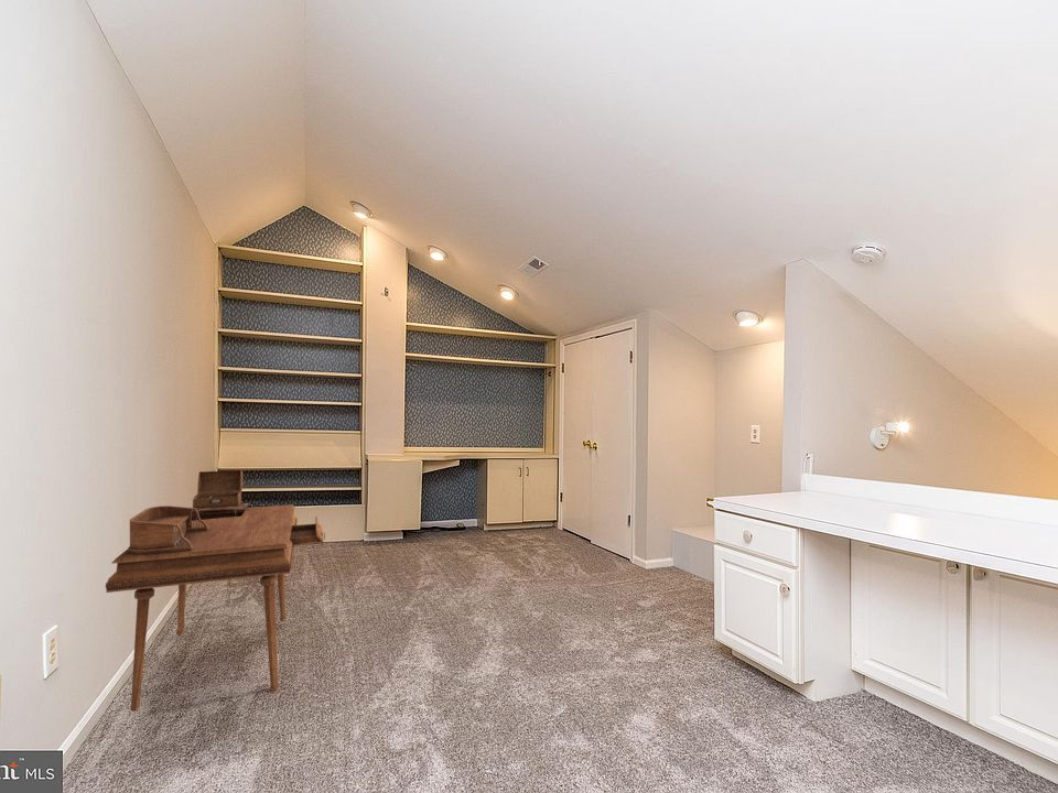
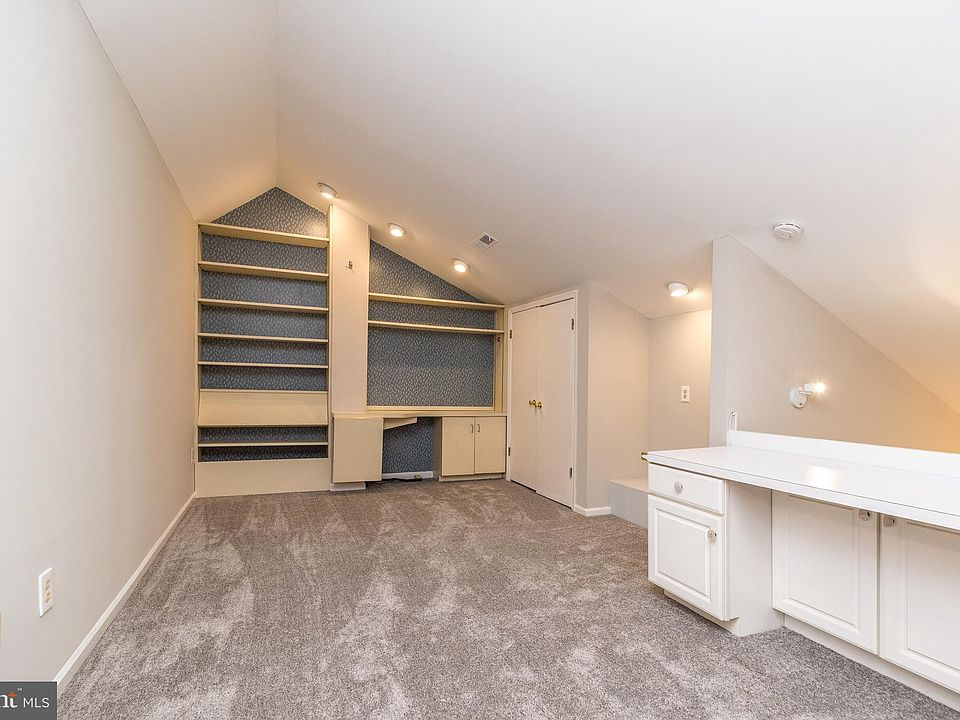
- desk [105,469,326,713]
